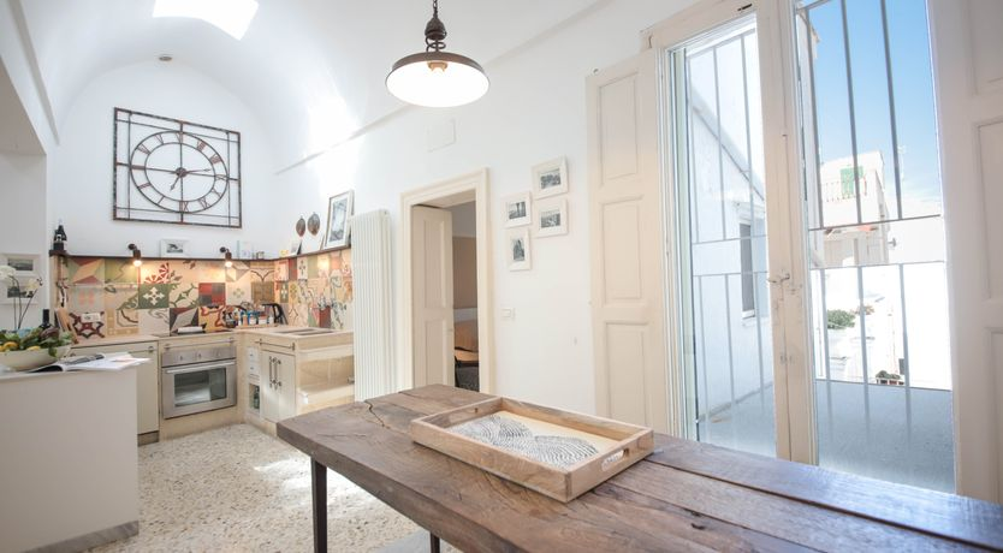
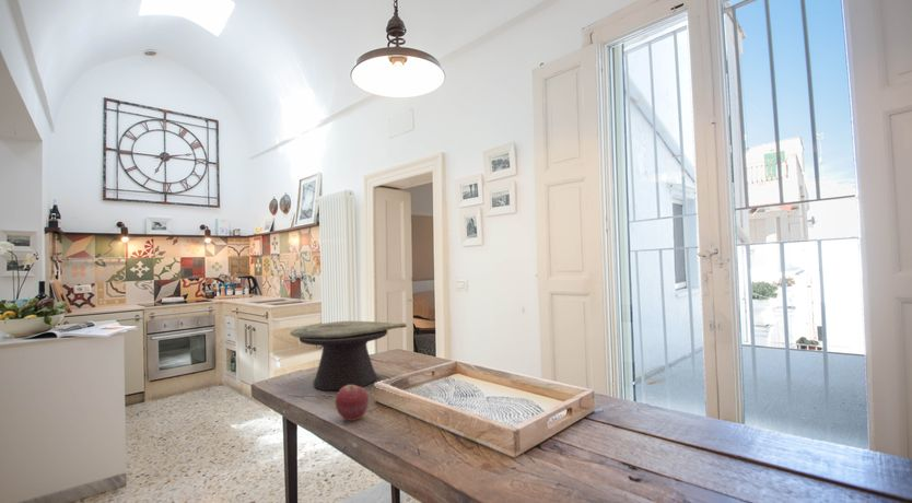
+ apple [335,385,370,422]
+ decorative bowl [289,320,408,391]
